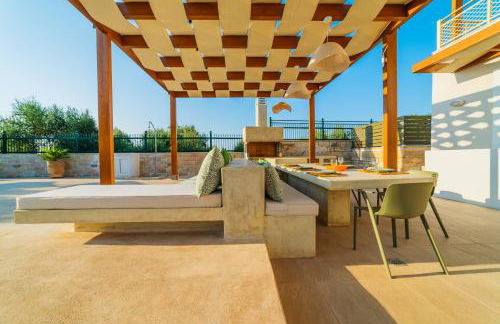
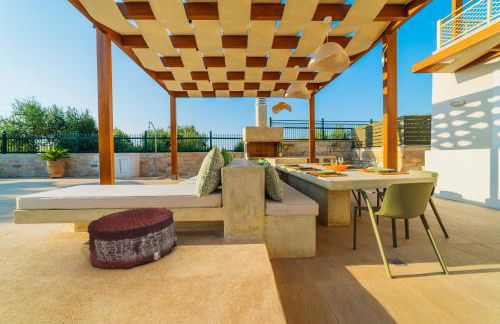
+ pouf [86,206,178,270]
